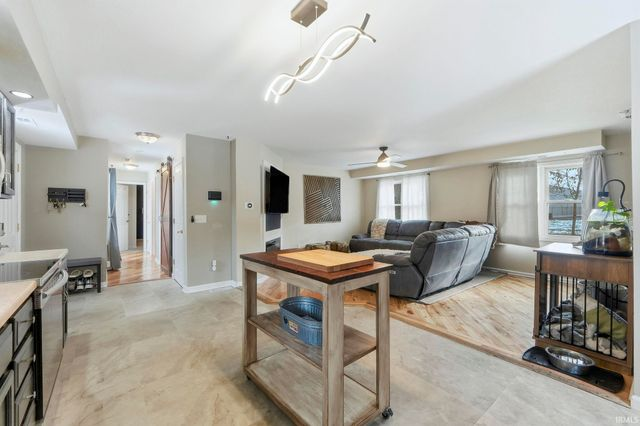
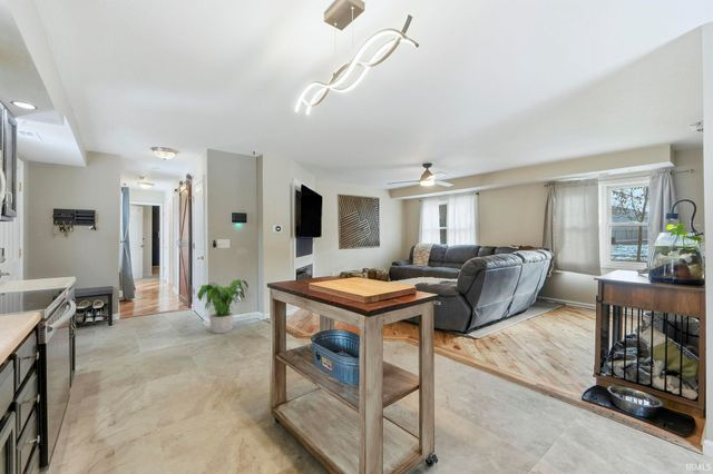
+ potted plant [195,278,250,335]
